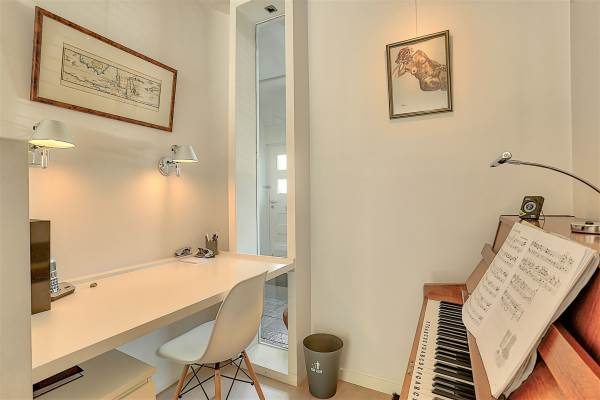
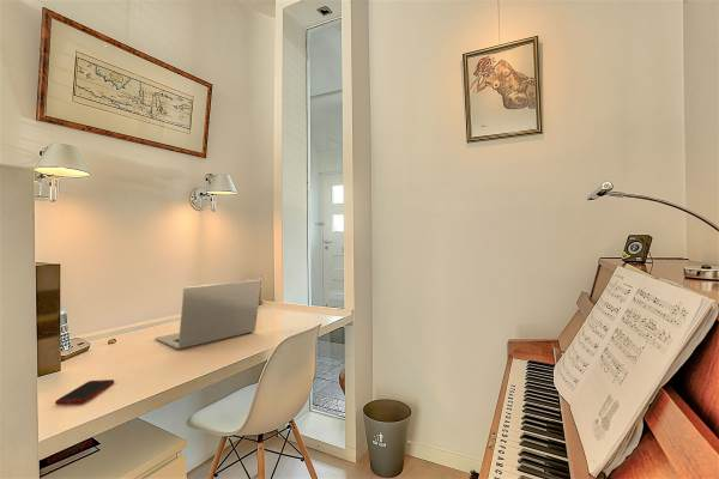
+ cell phone [54,378,115,406]
+ laptop [153,279,262,350]
